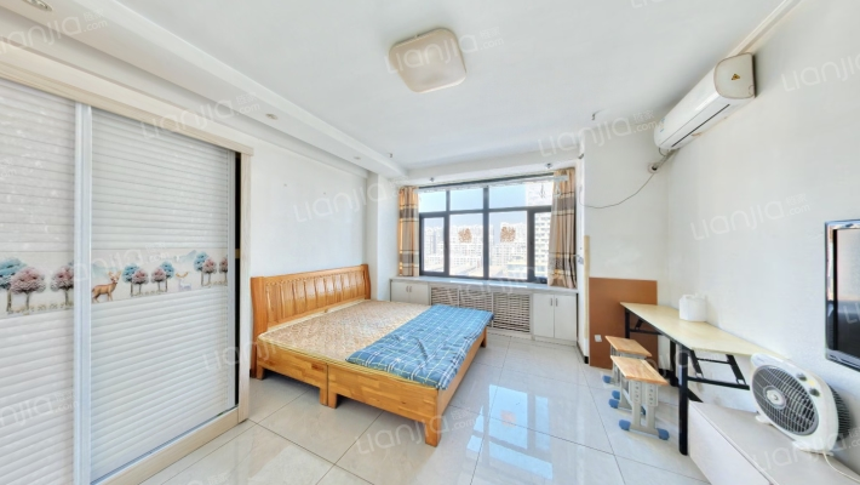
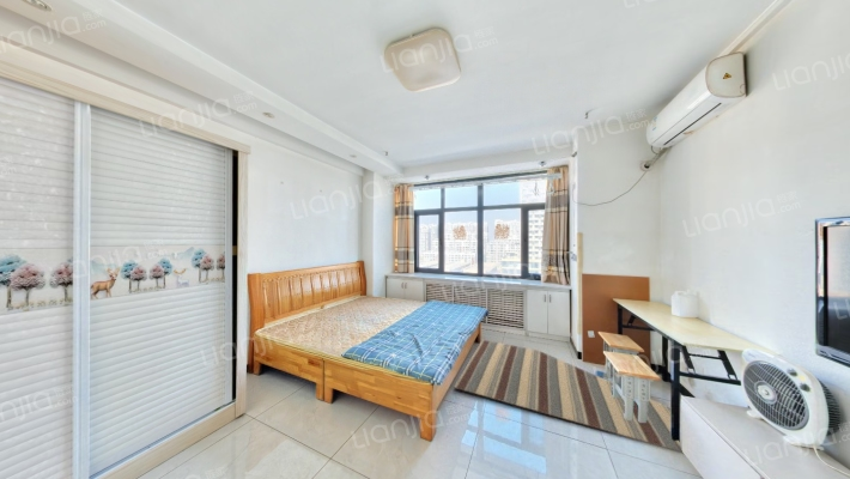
+ rug [451,339,684,454]
